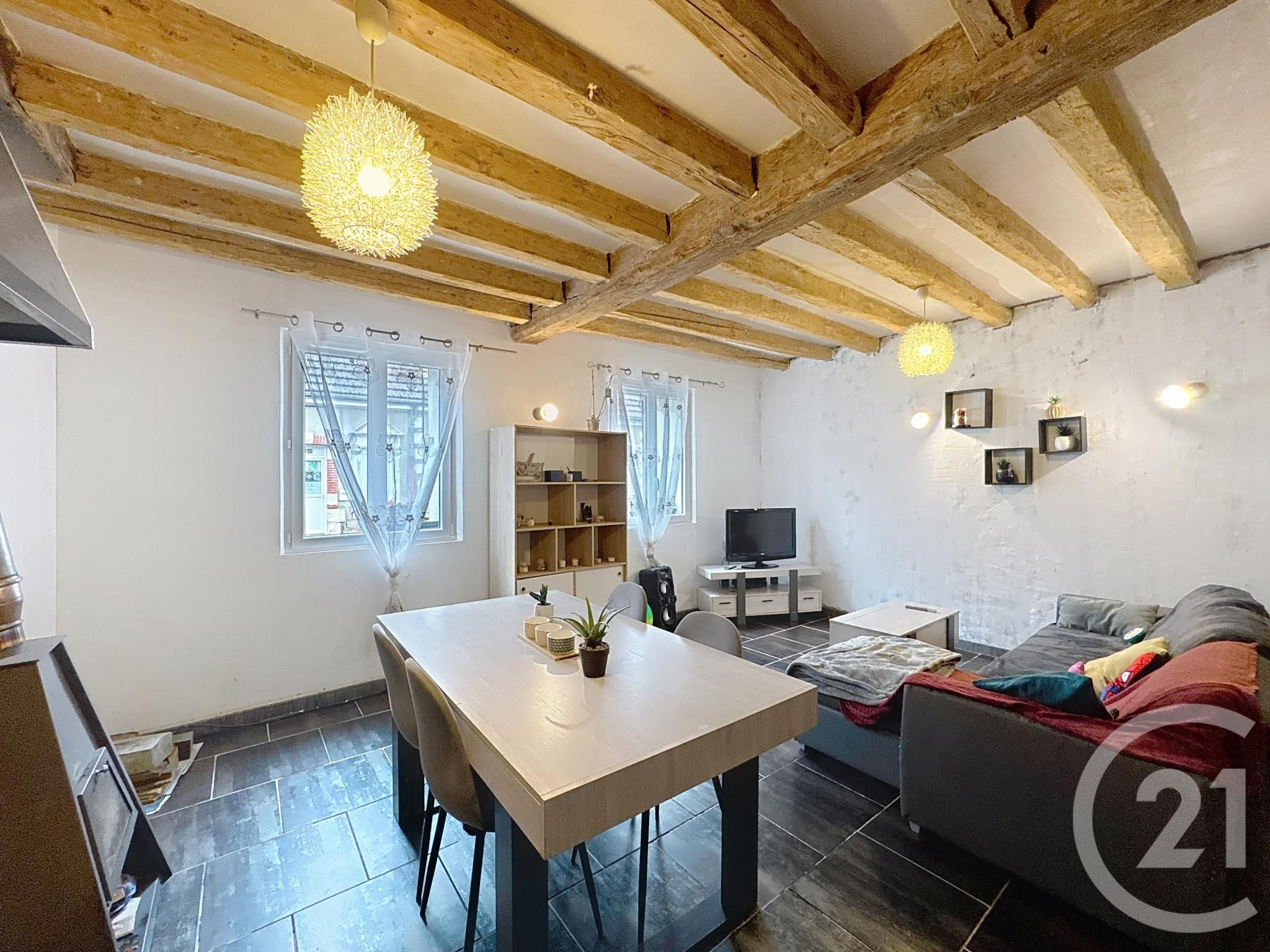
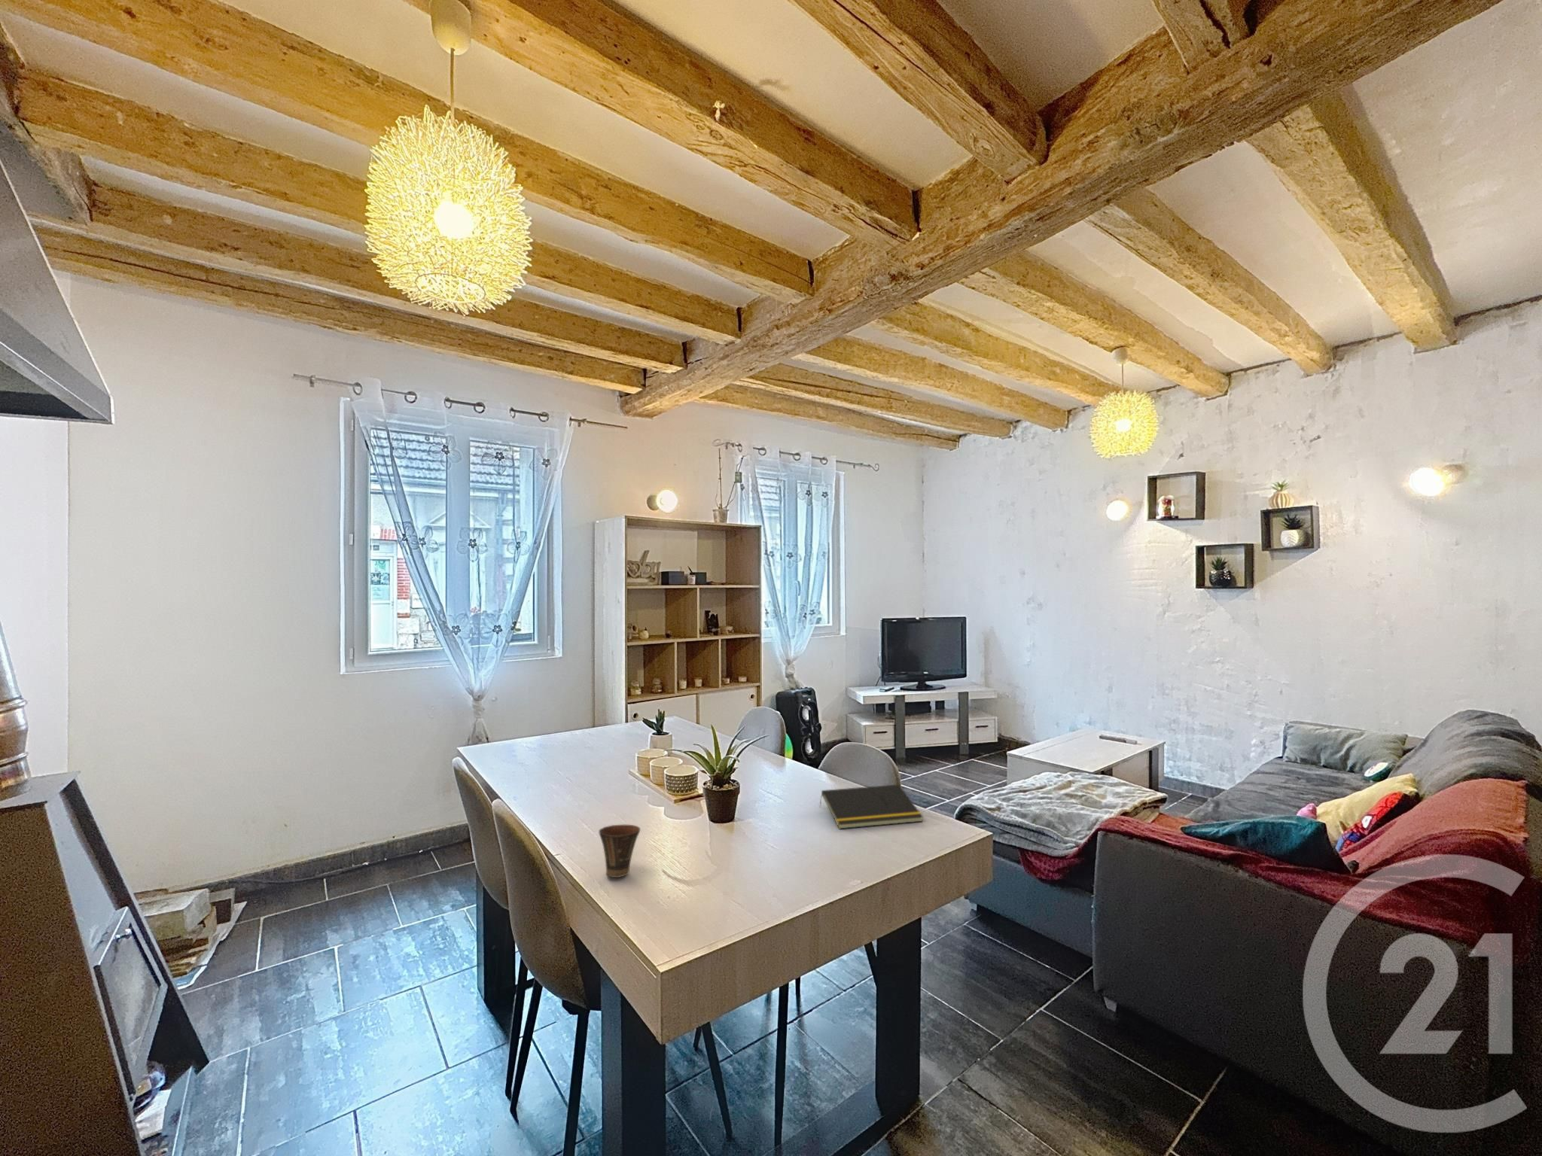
+ notepad [818,783,924,831]
+ cup [597,824,641,878]
